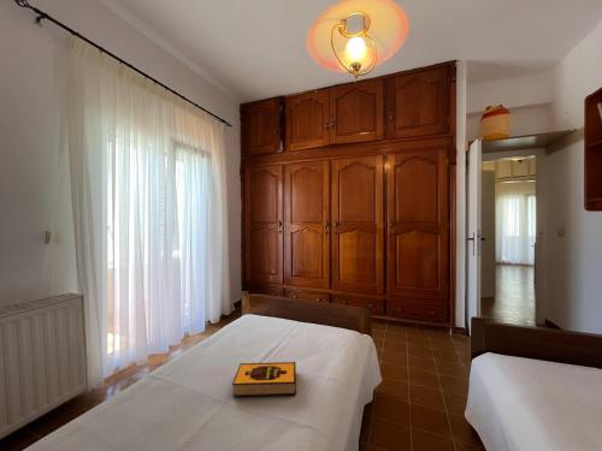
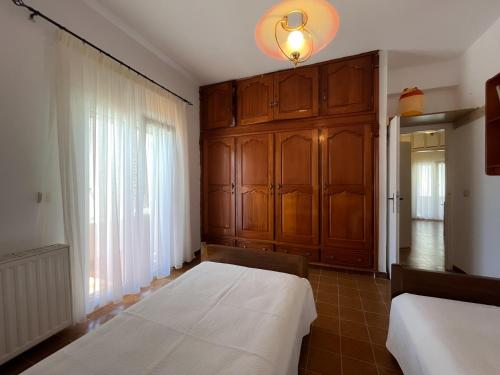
- hardback book [231,361,297,397]
